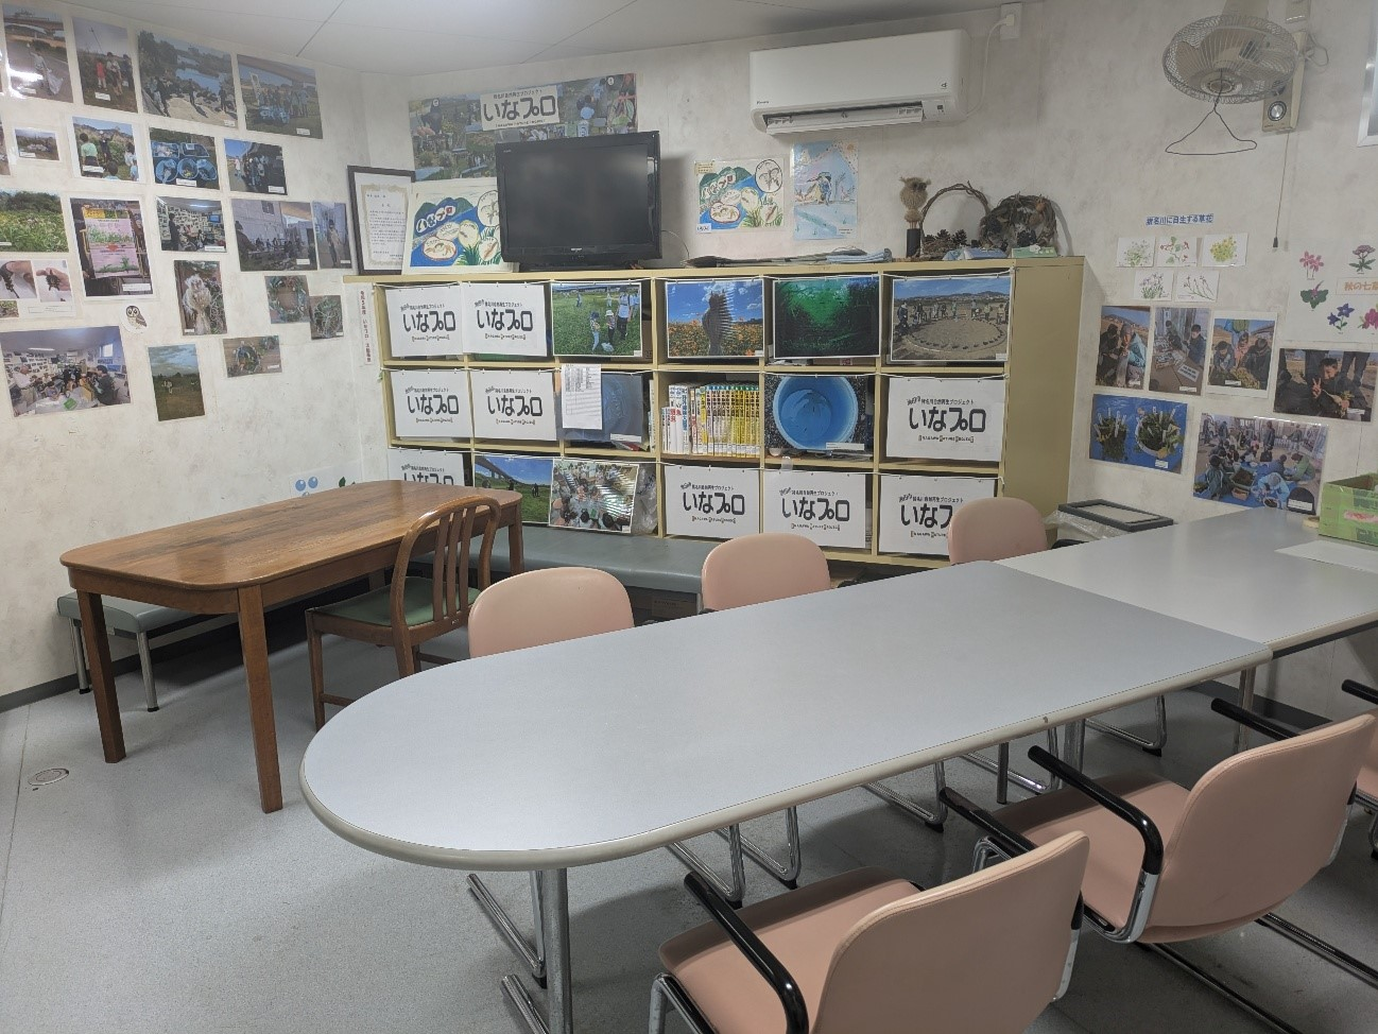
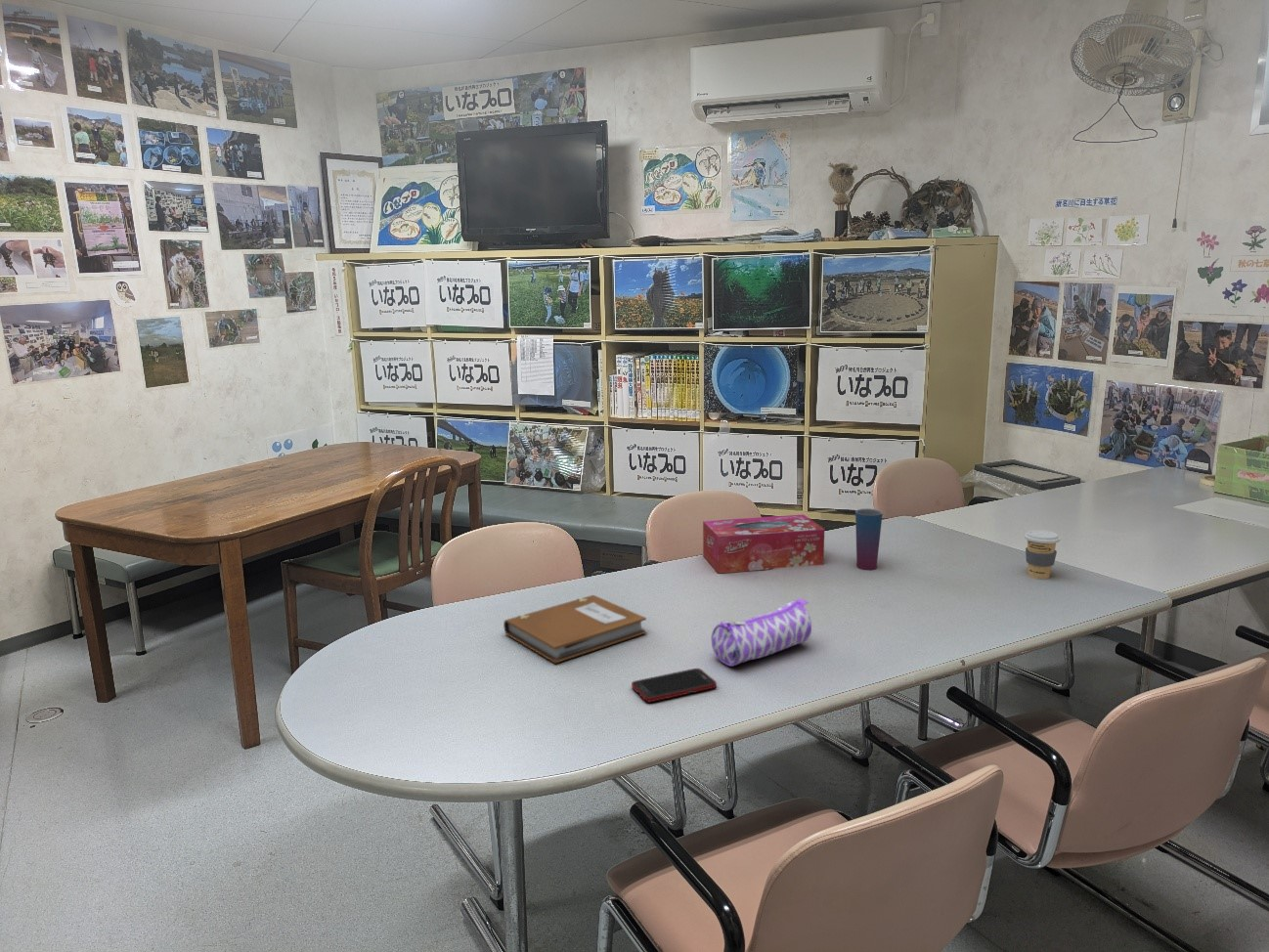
+ pencil case [711,597,812,668]
+ tissue box [702,513,825,574]
+ notebook [503,594,647,664]
+ cup [854,507,884,571]
+ cell phone [631,668,718,703]
+ coffee cup [1024,529,1061,580]
